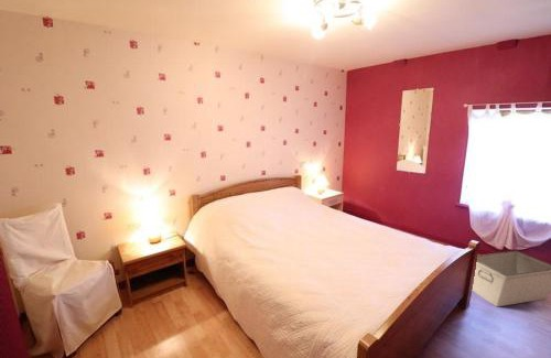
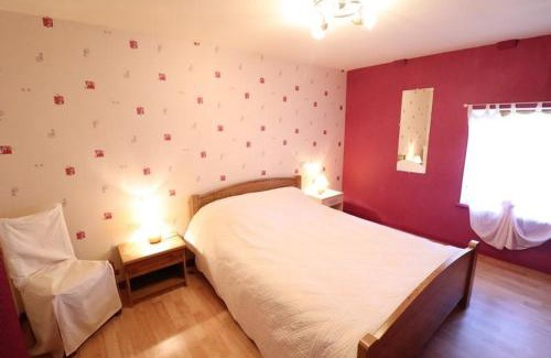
- storage bin [472,250,551,307]
